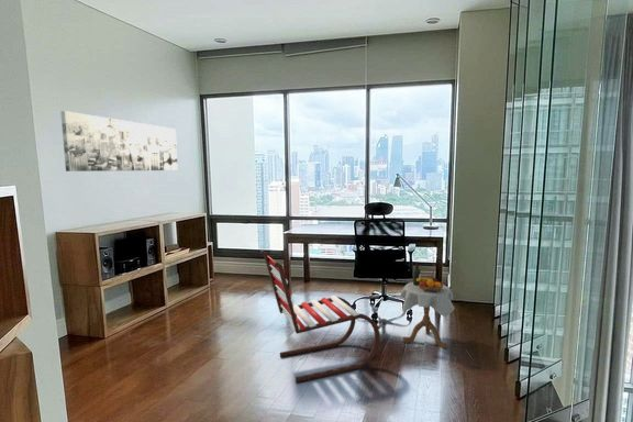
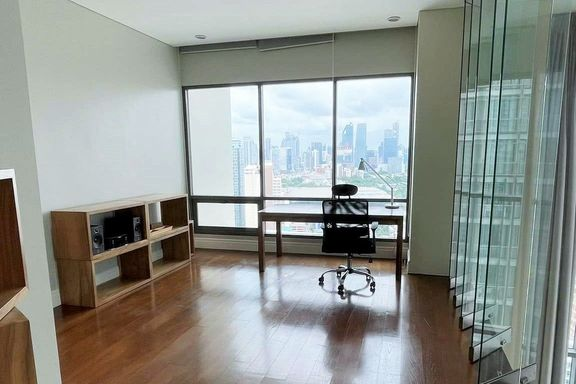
- wall art [59,110,179,173]
- side table [399,262,456,349]
- lounge chair [259,249,381,384]
